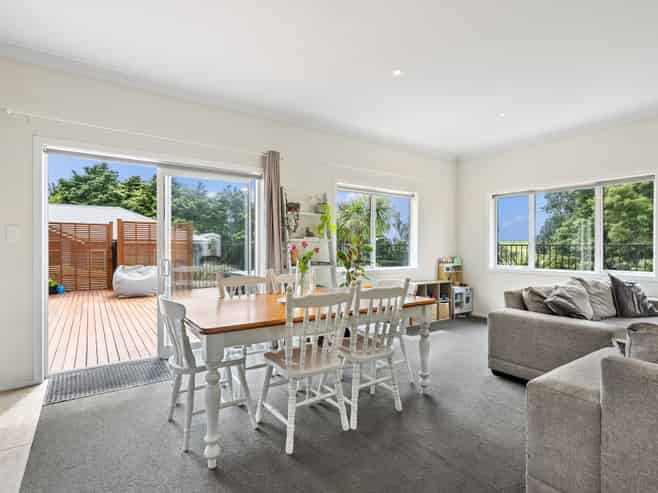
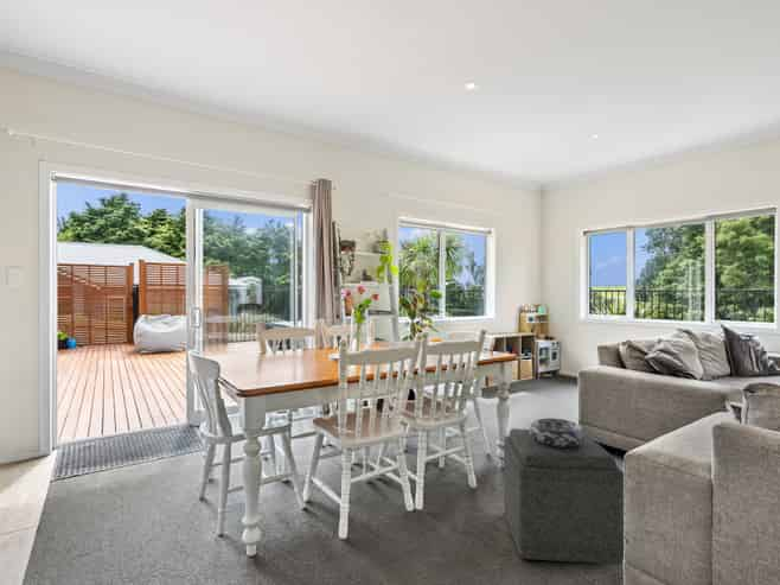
+ decorative bowl [529,417,586,447]
+ ottoman [503,427,625,566]
